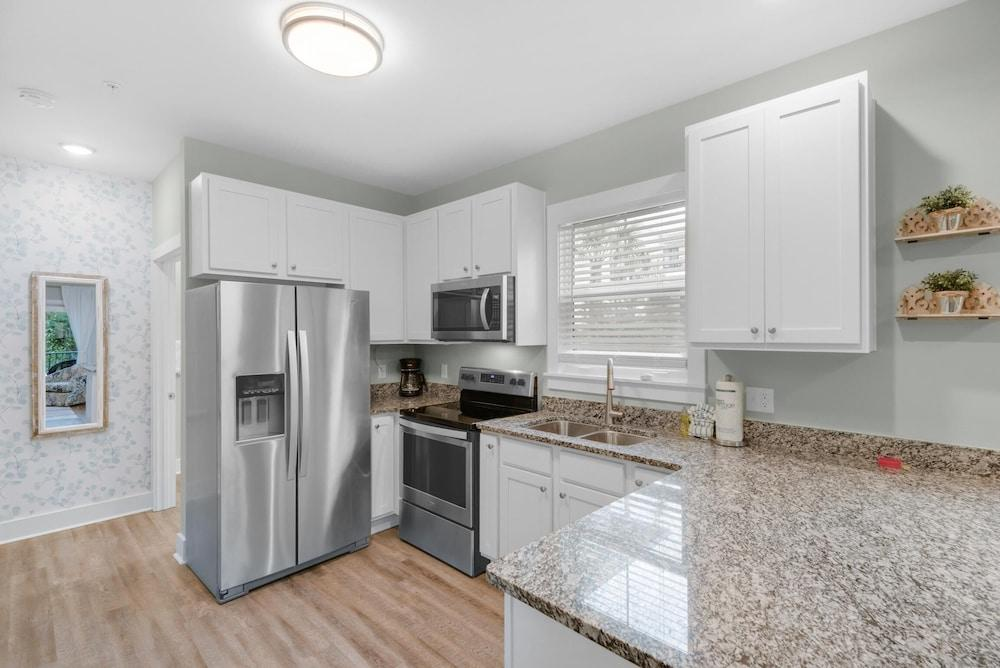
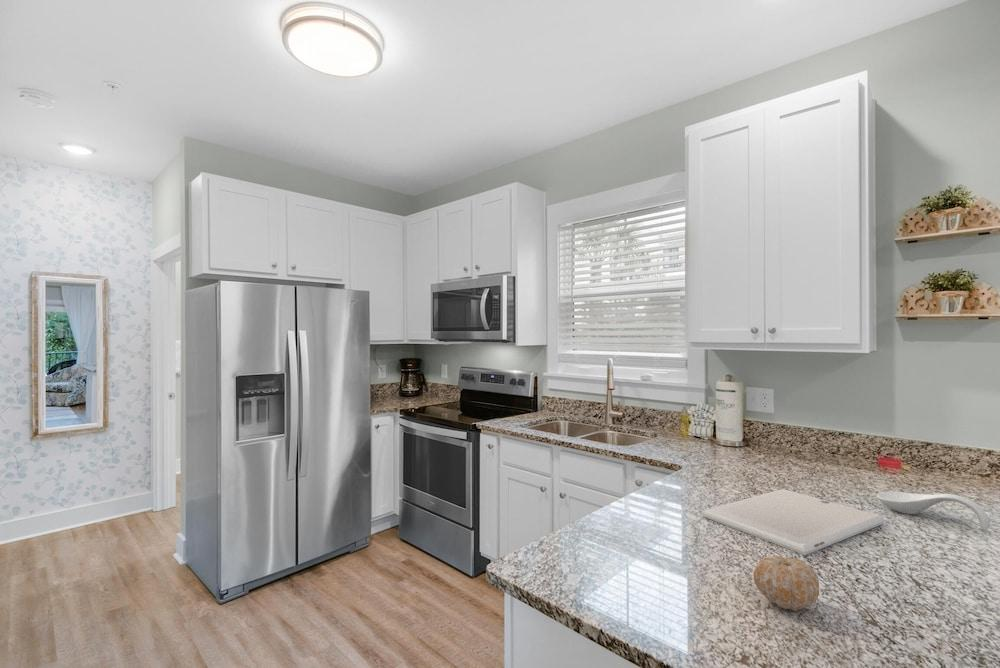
+ spoon rest [876,491,991,532]
+ fruit [752,554,820,612]
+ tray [701,488,885,556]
